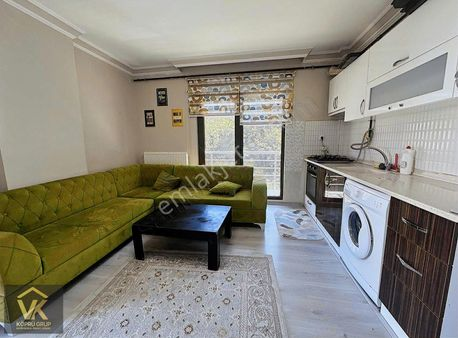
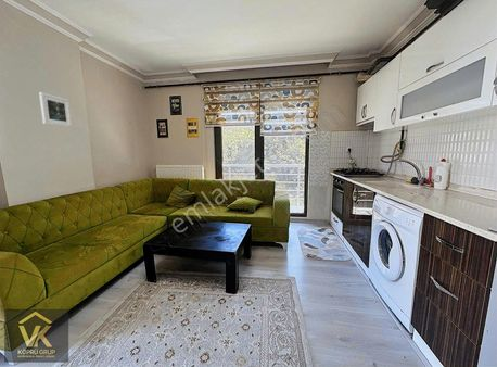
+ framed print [38,91,73,128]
